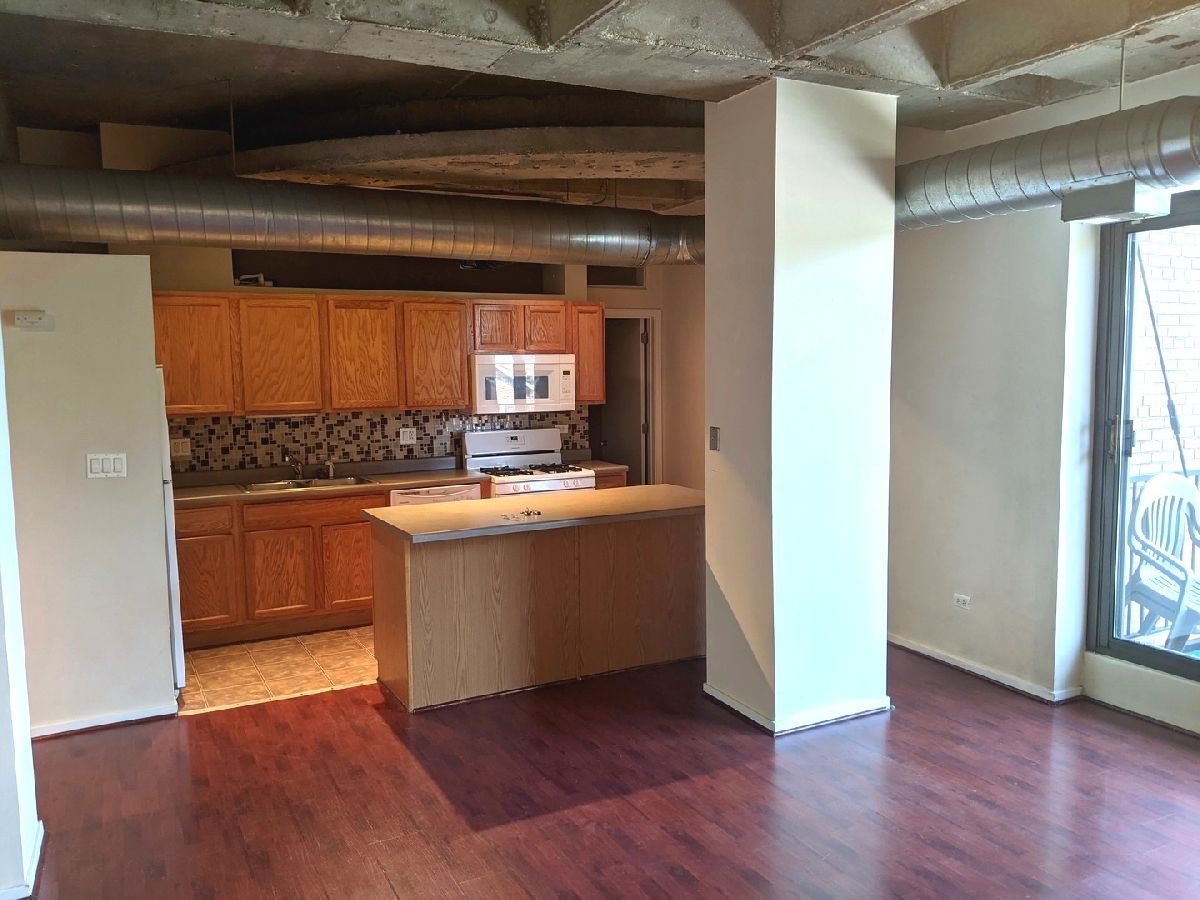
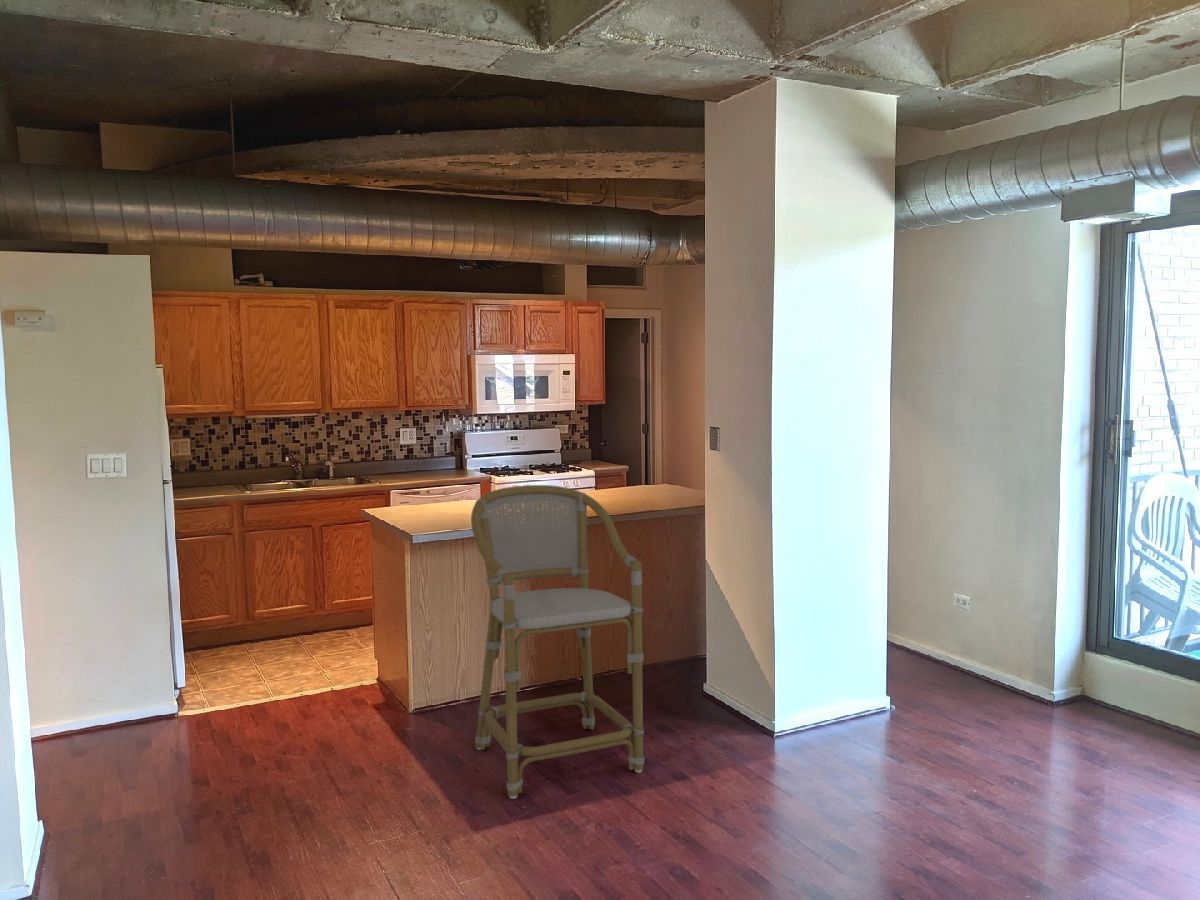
+ bar stool [470,484,645,800]
